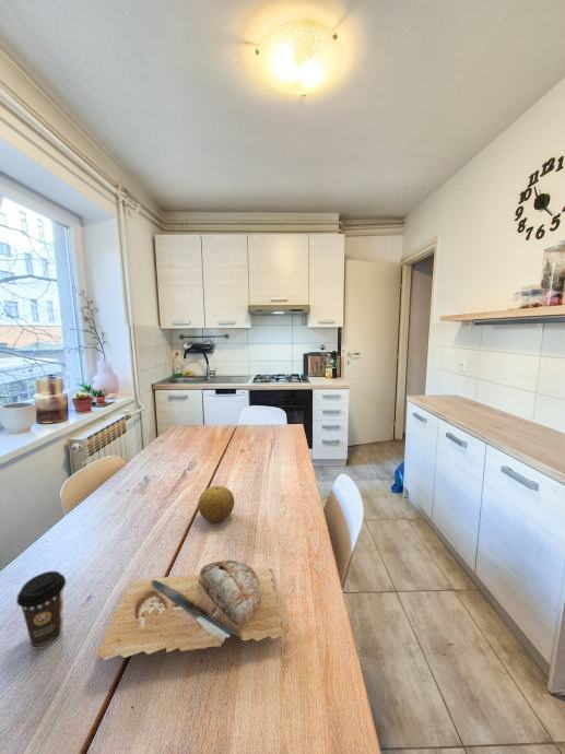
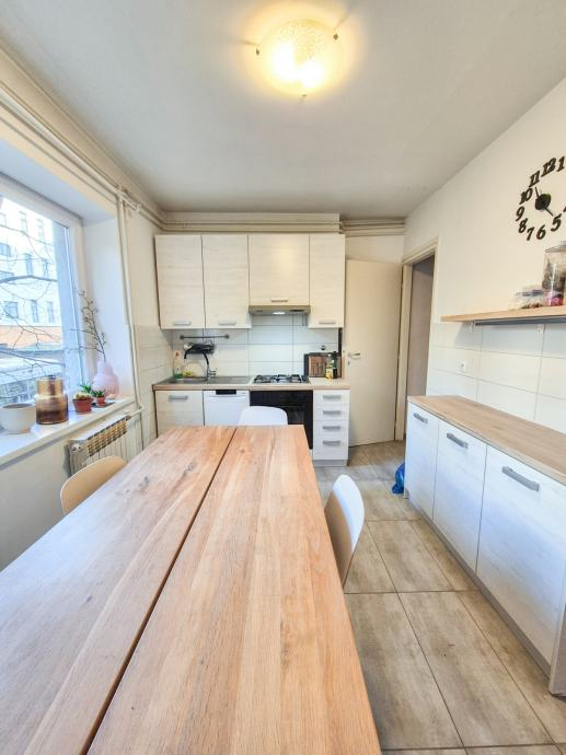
- coffee cup [15,570,67,650]
- fruit [197,485,235,523]
- chopping board [95,559,286,661]
